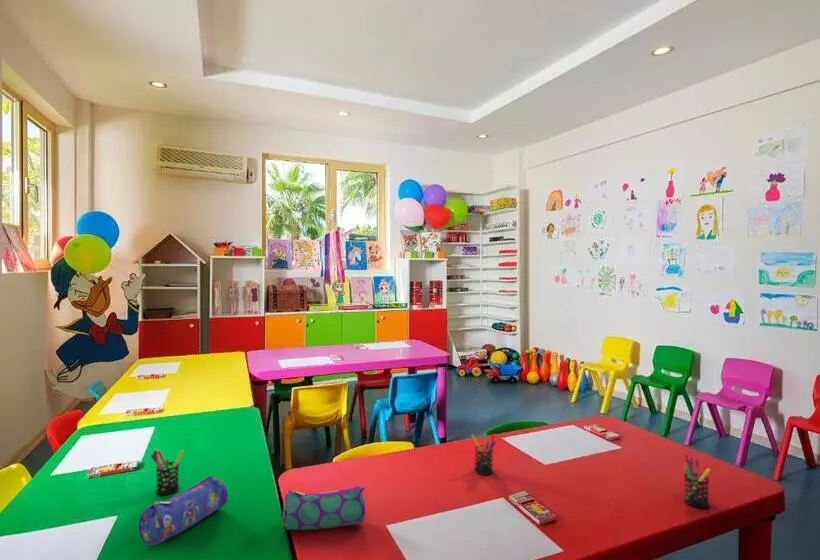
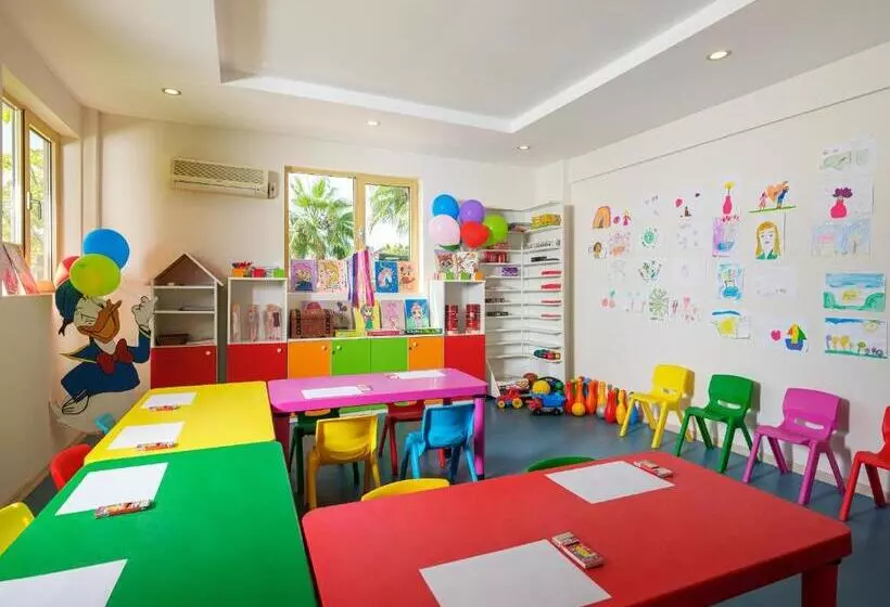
- pencil case [137,475,229,547]
- pen holder [150,448,185,496]
- pencil case [280,483,366,531]
- pen holder [470,433,497,476]
- pen holder [683,453,711,509]
